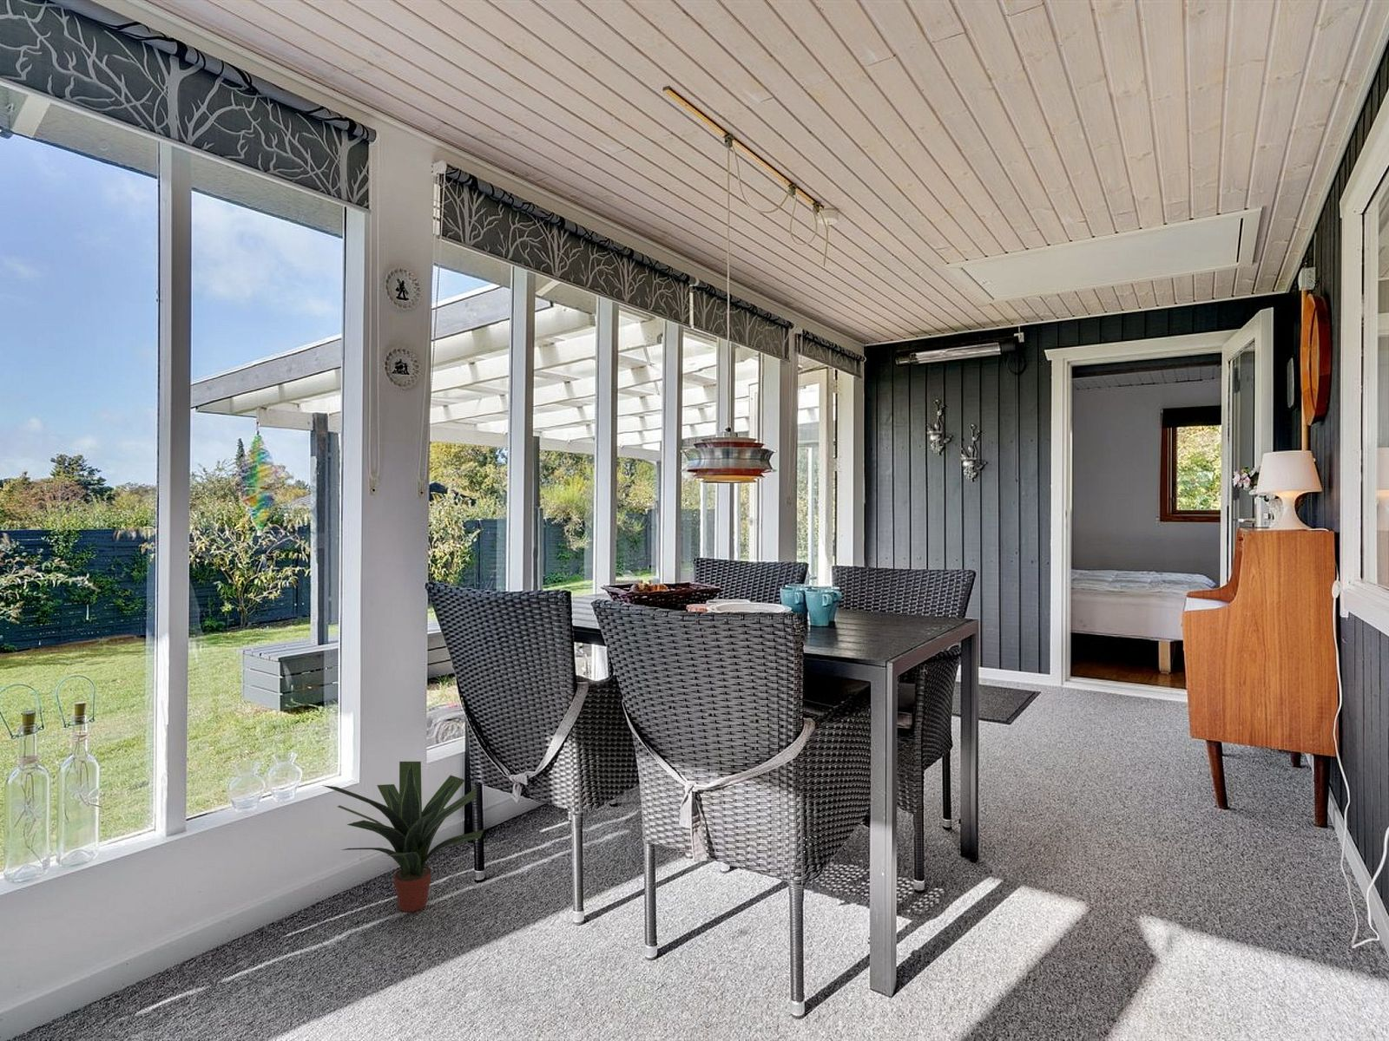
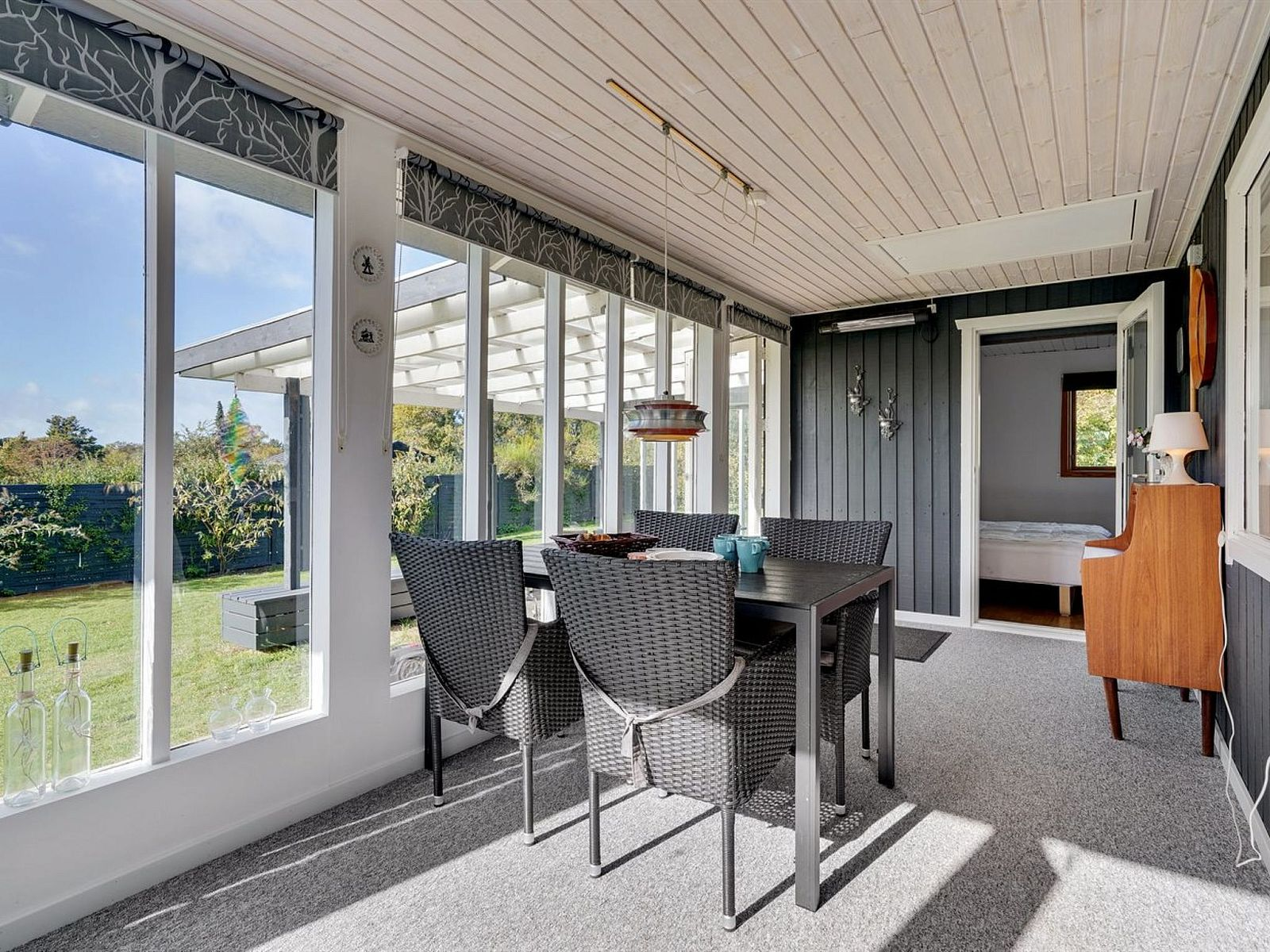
- potted plant [322,761,485,913]
